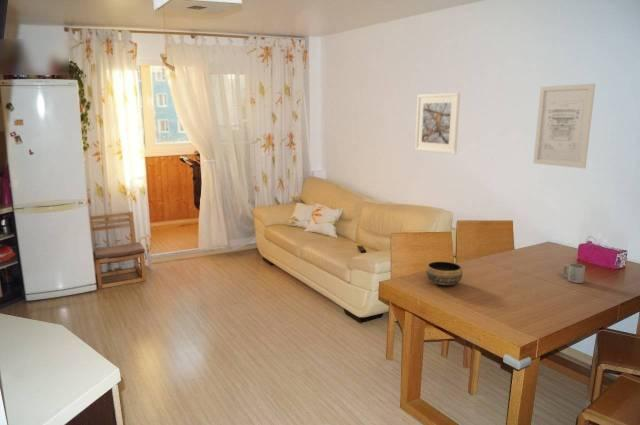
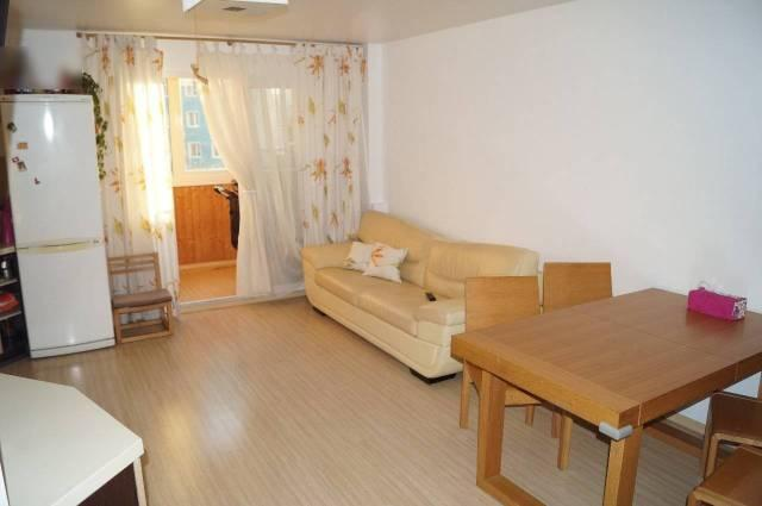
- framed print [414,92,461,155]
- bowl [425,261,464,286]
- mug [560,263,586,284]
- wall art [532,83,596,169]
